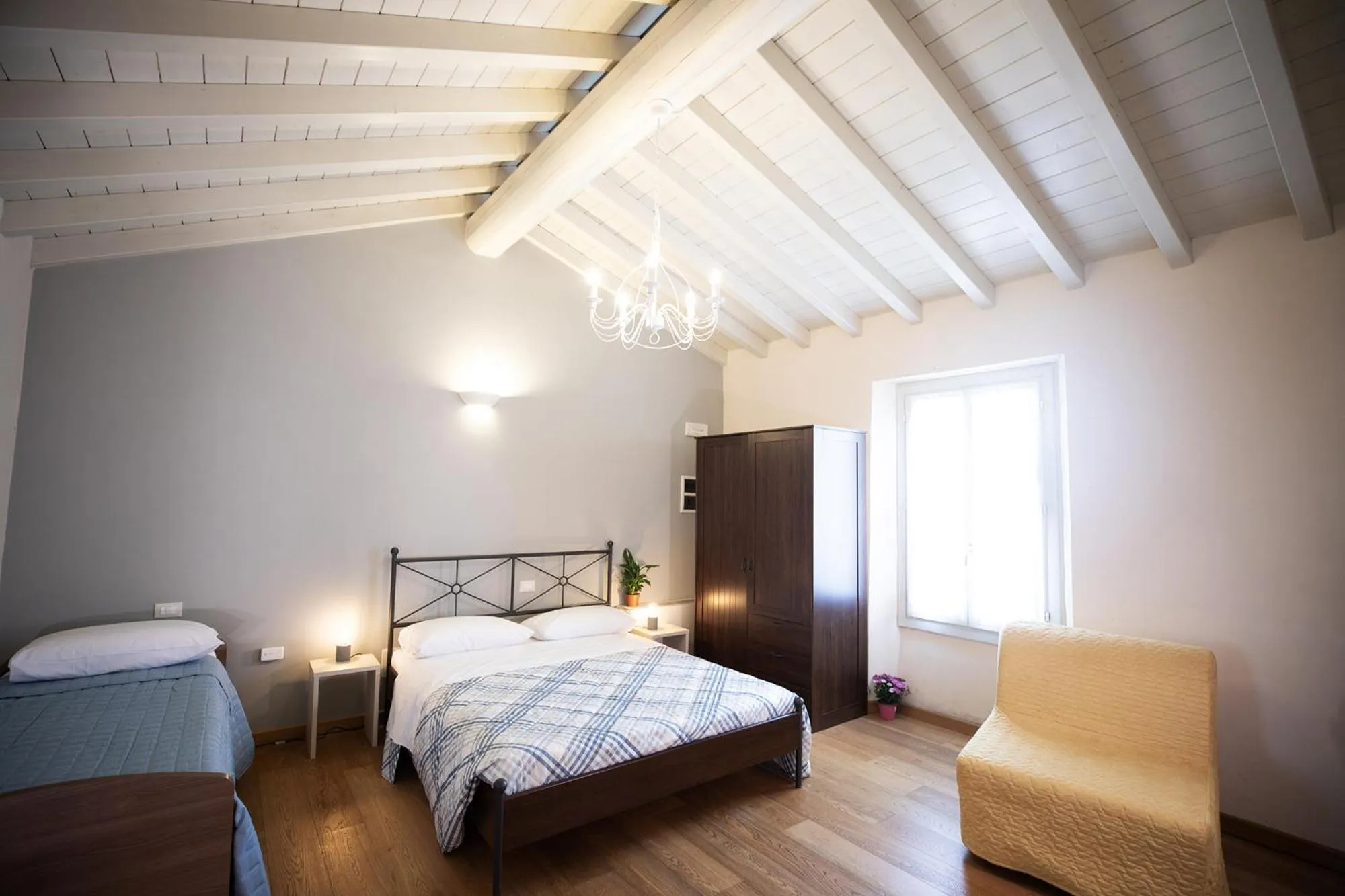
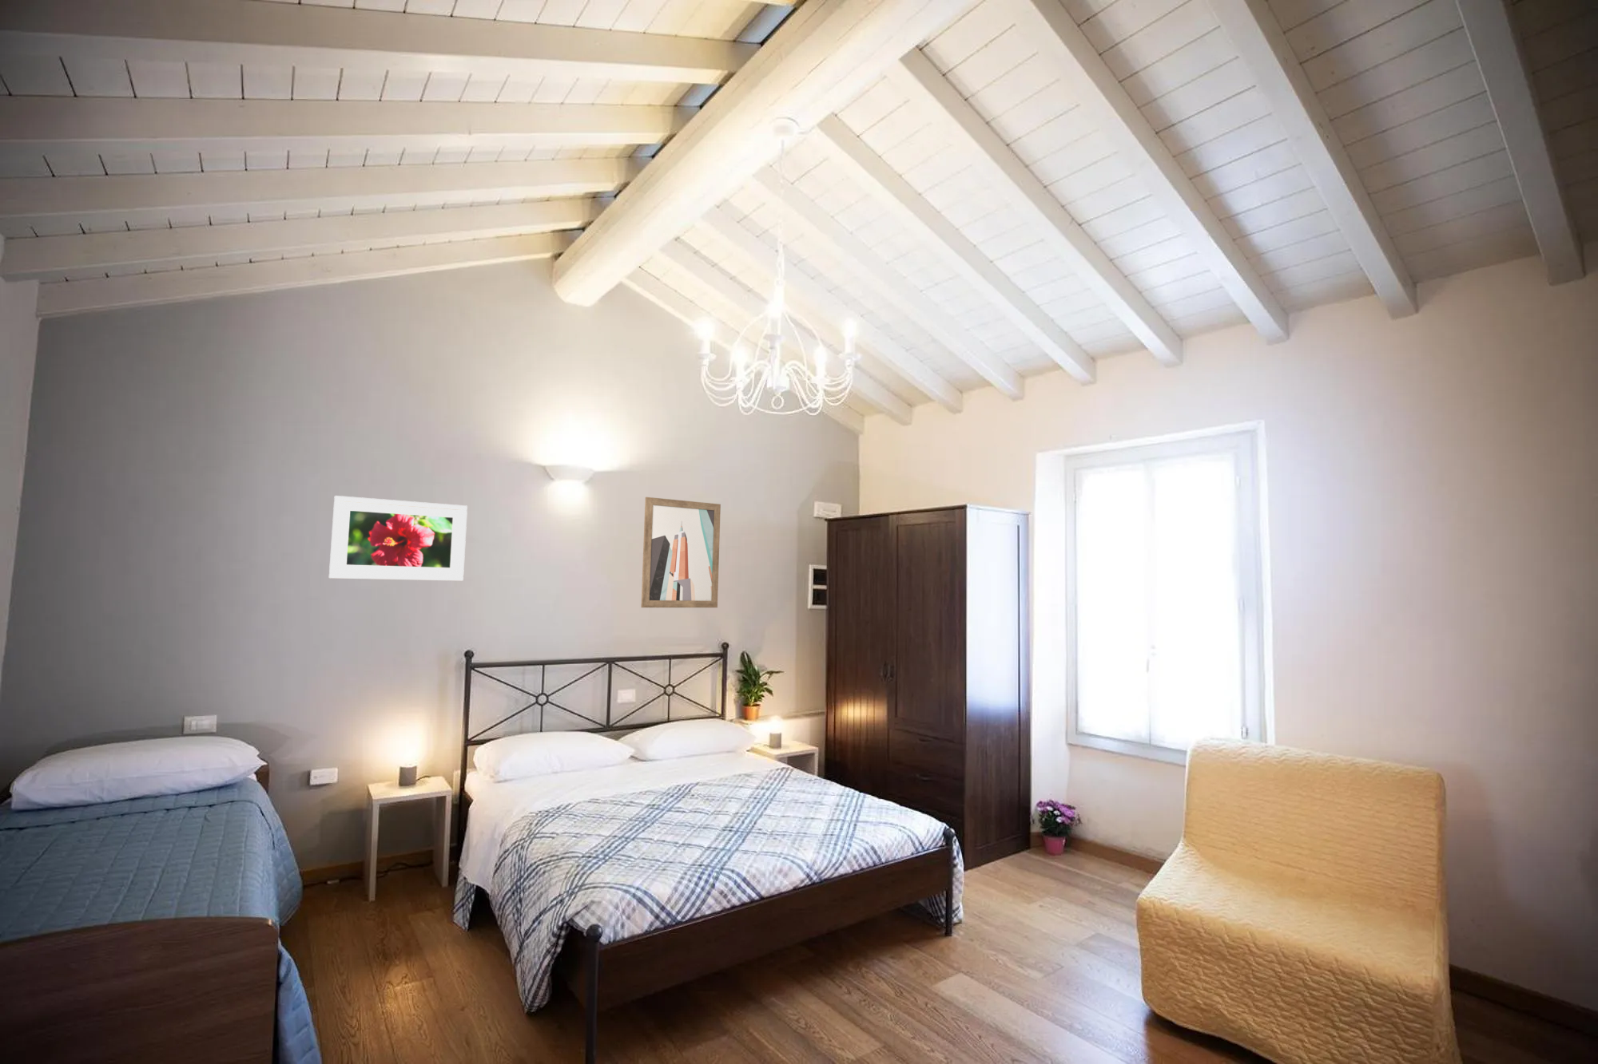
+ wall art [640,496,721,608]
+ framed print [328,495,468,582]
